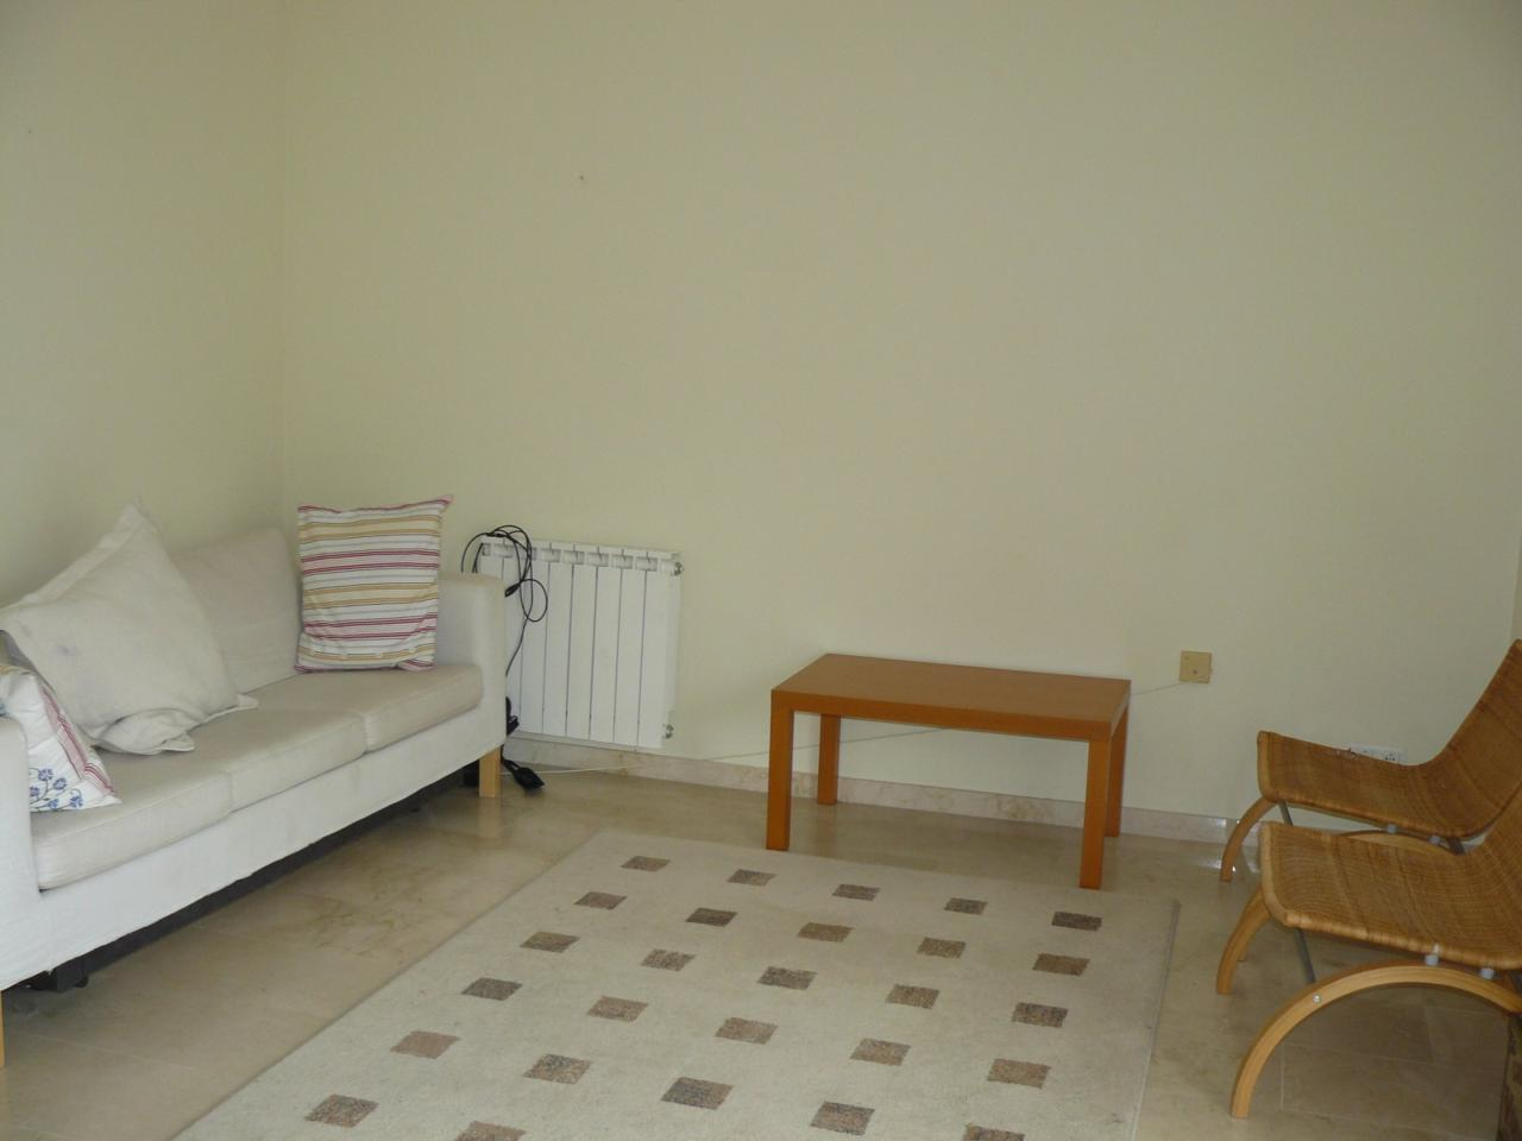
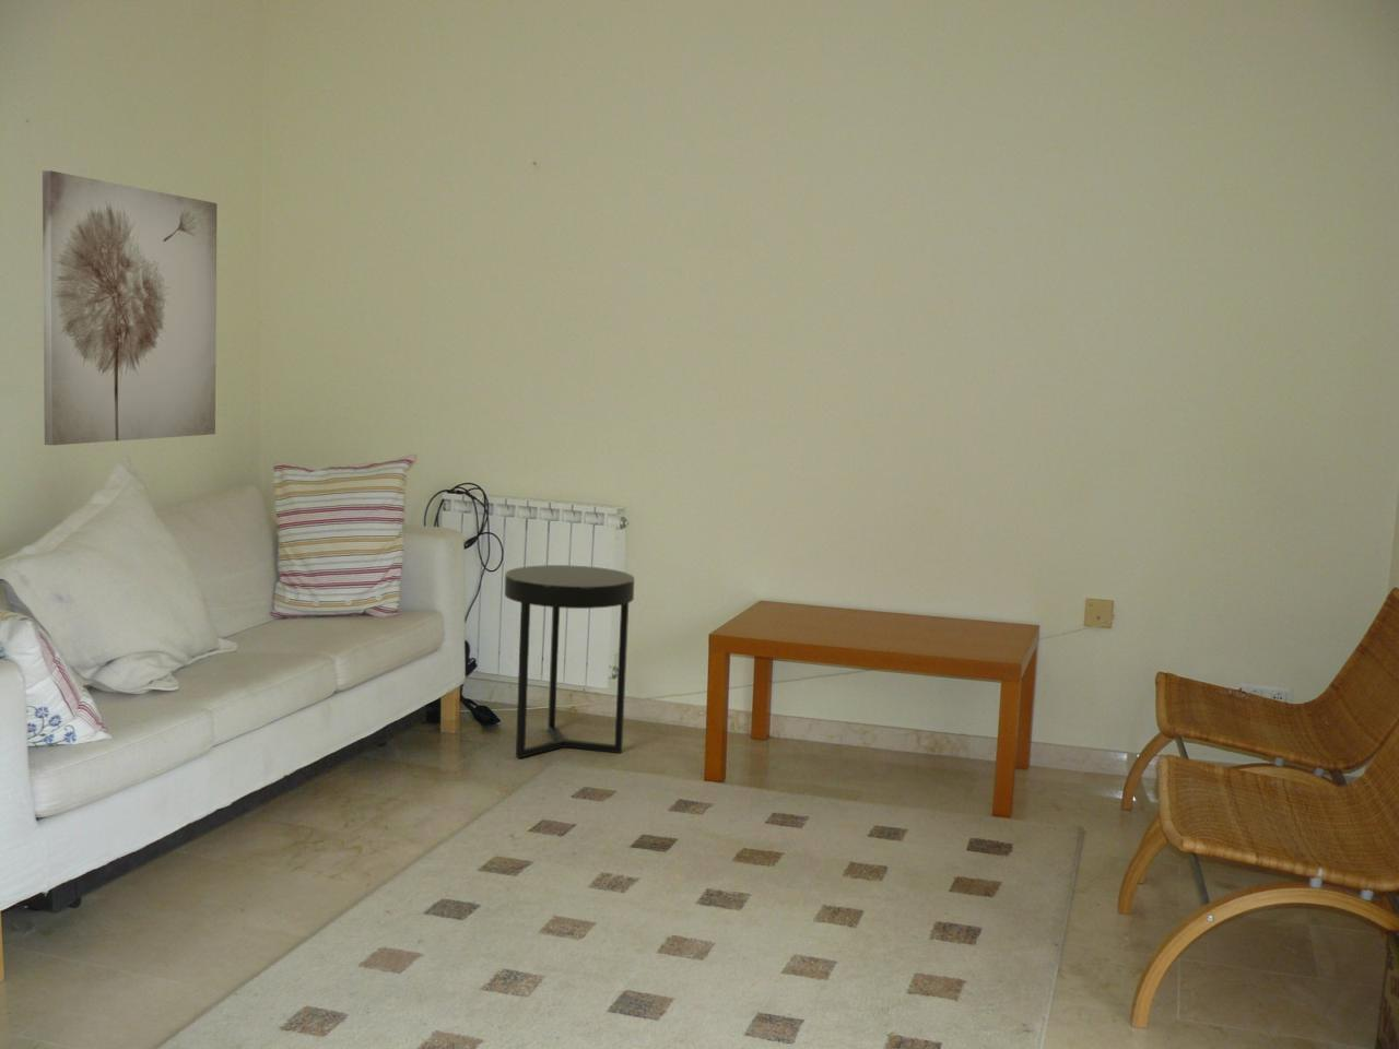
+ wall art [42,170,217,446]
+ side table [503,564,636,758]
